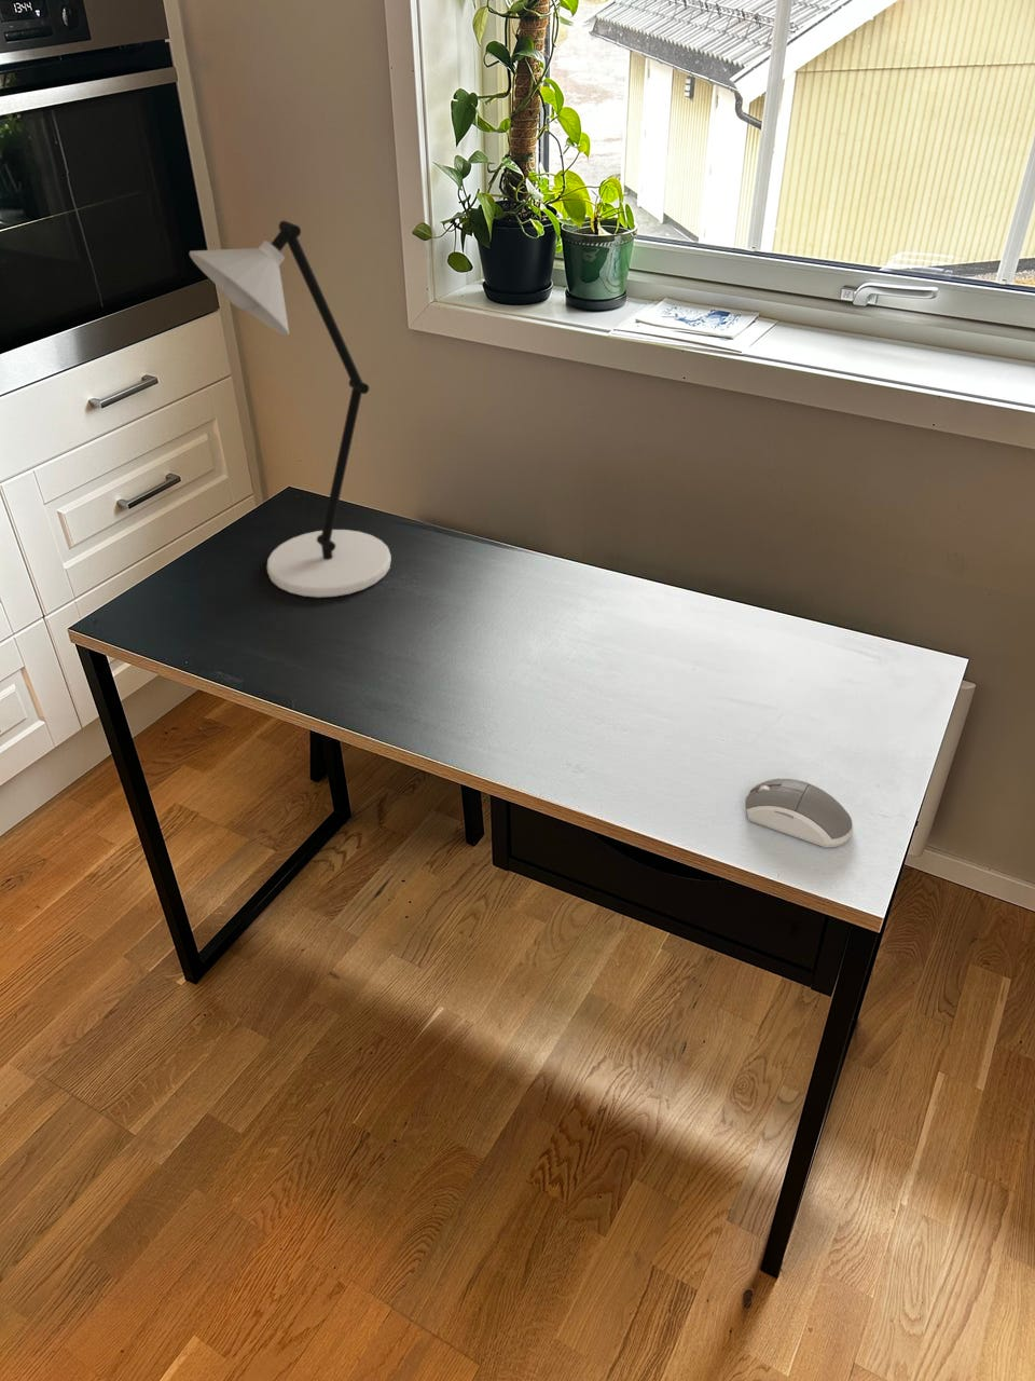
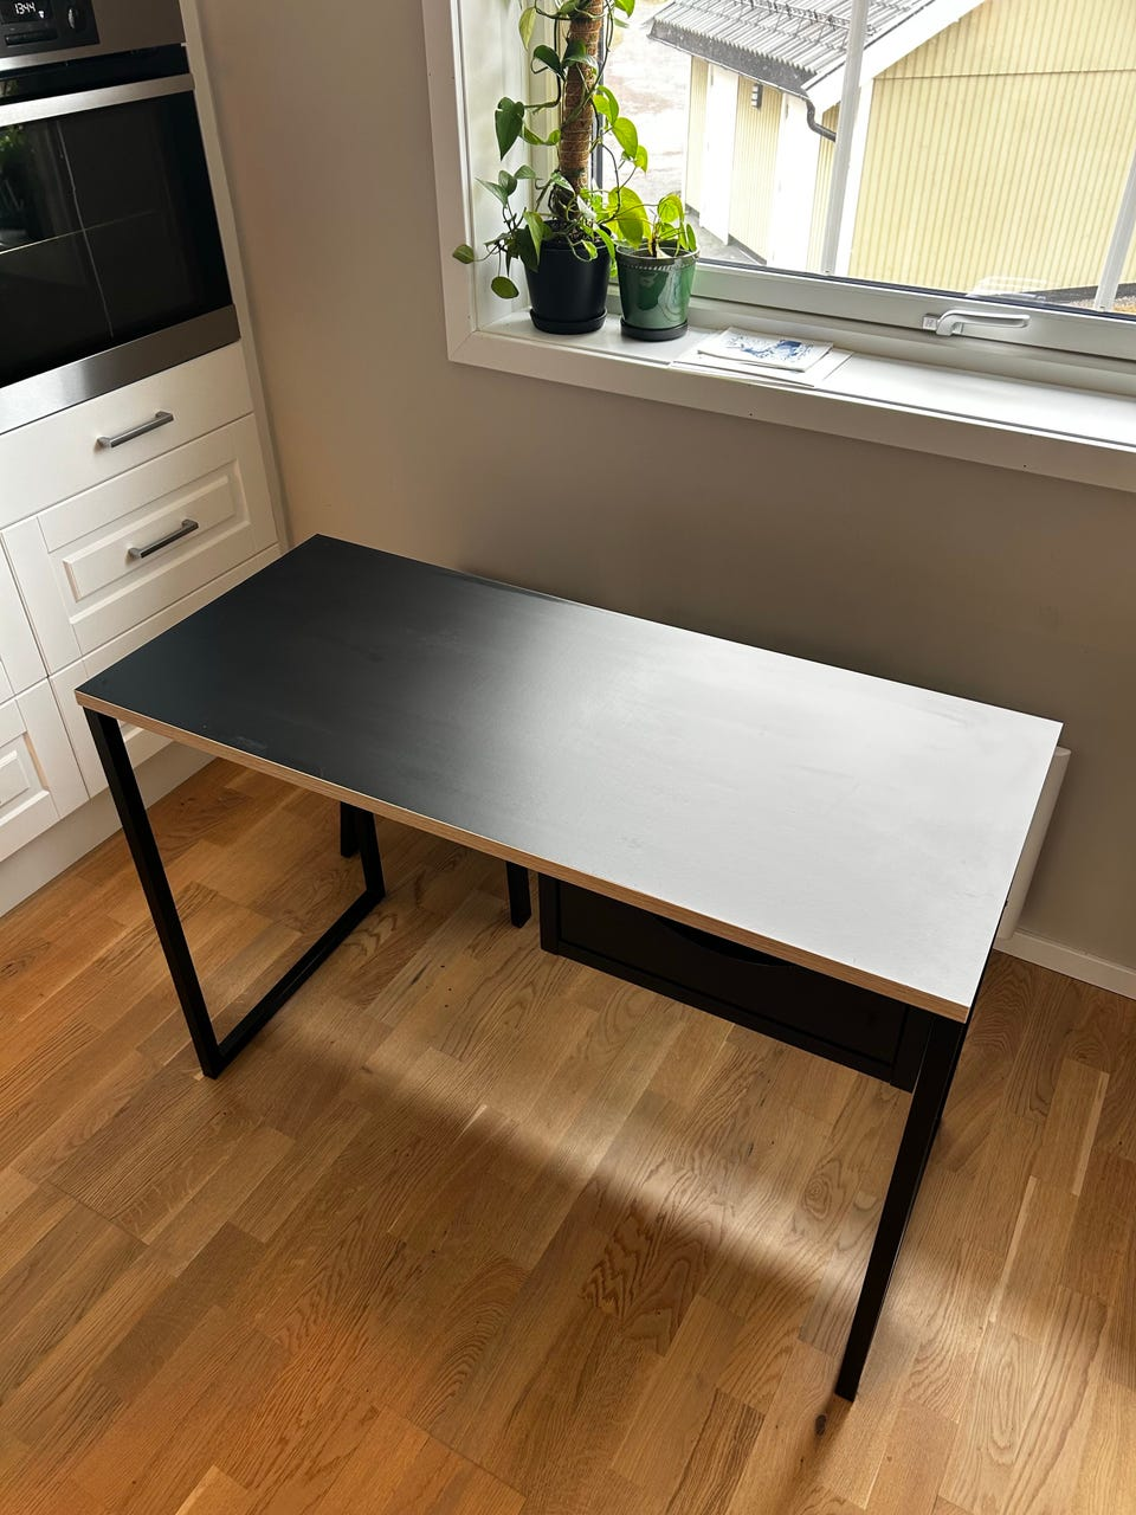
- computer mouse [744,777,853,848]
- desk lamp [189,219,392,599]
